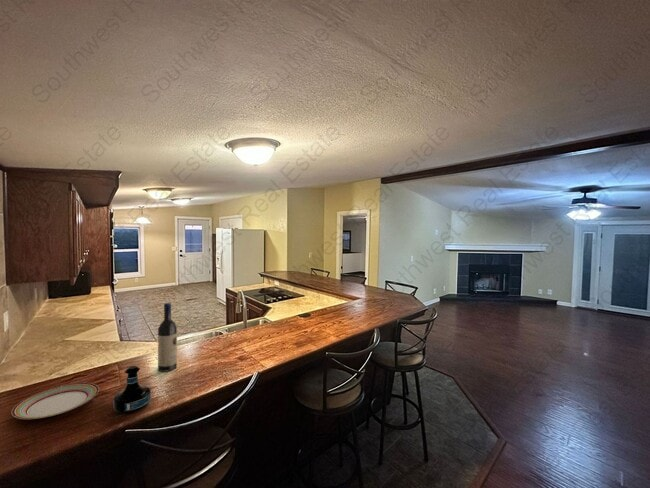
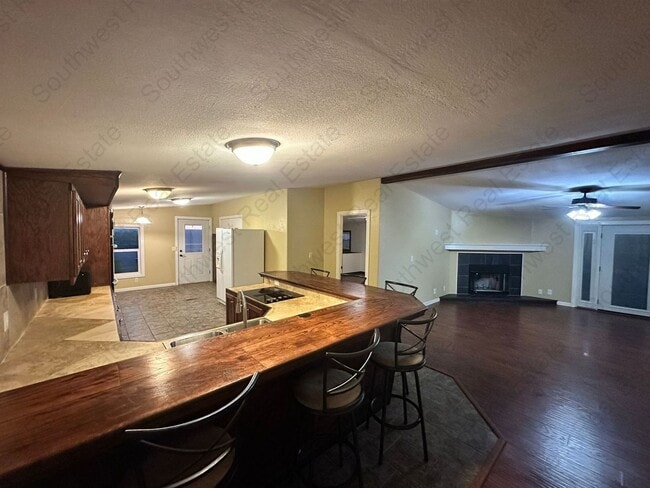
- tequila bottle [112,365,152,415]
- wine bottle [157,302,178,373]
- plate [11,382,100,420]
